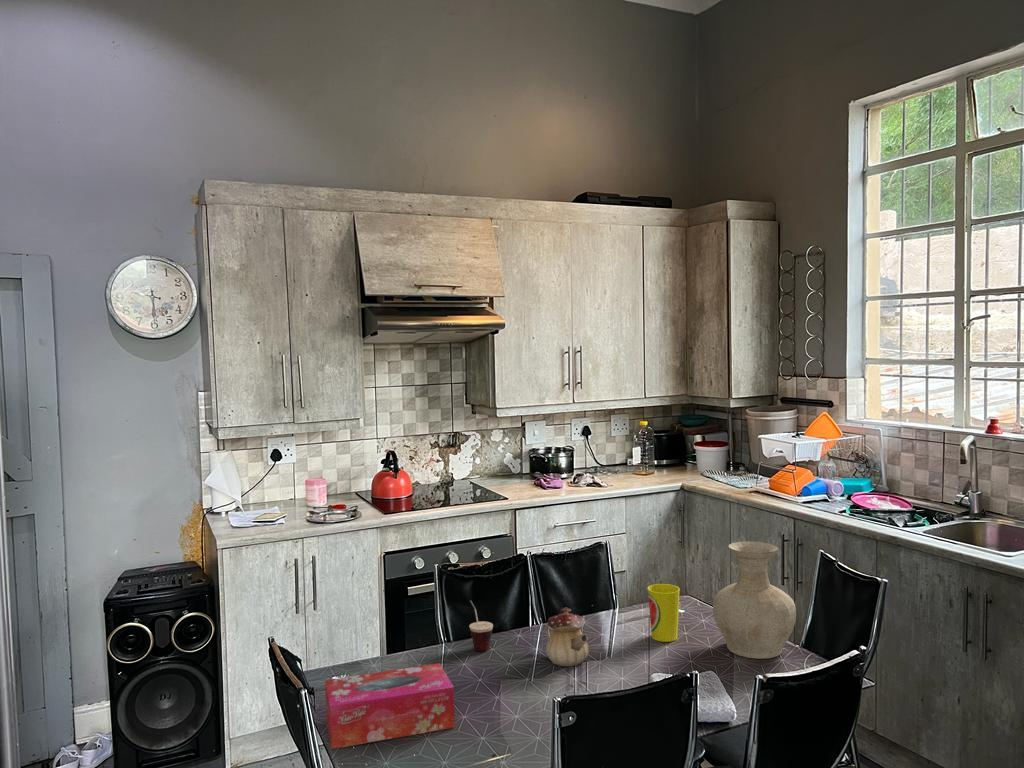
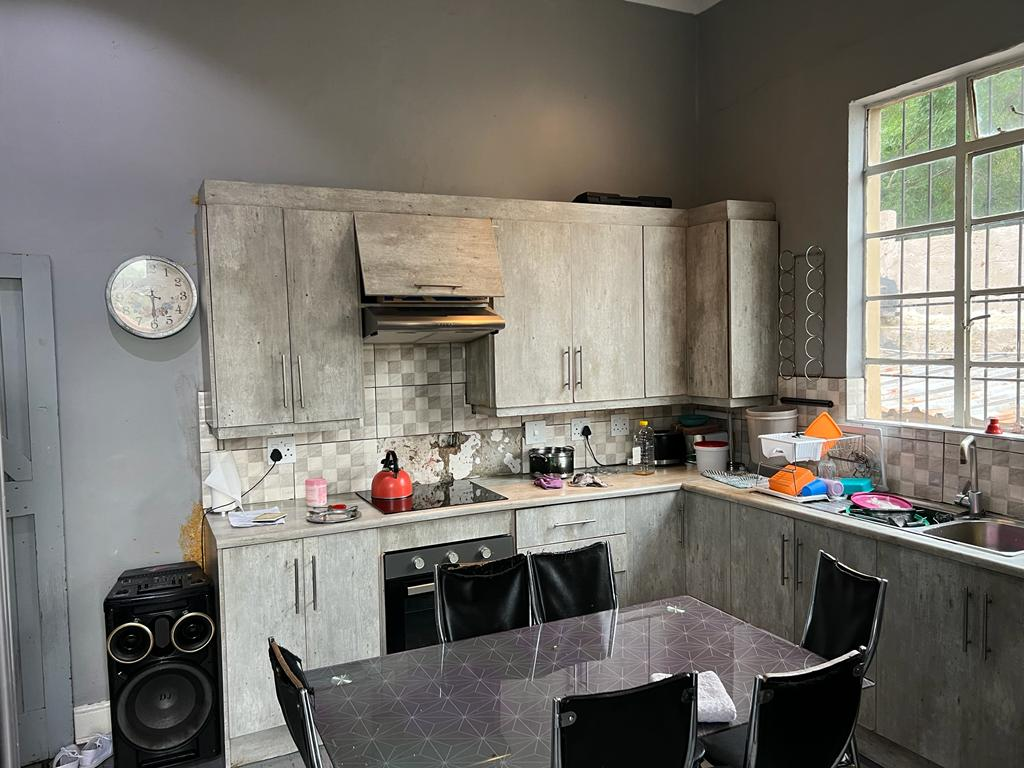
- vase [712,540,797,660]
- teapot [545,606,590,667]
- tissue box [324,662,456,750]
- cup [468,600,494,652]
- cup [647,583,681,643]
